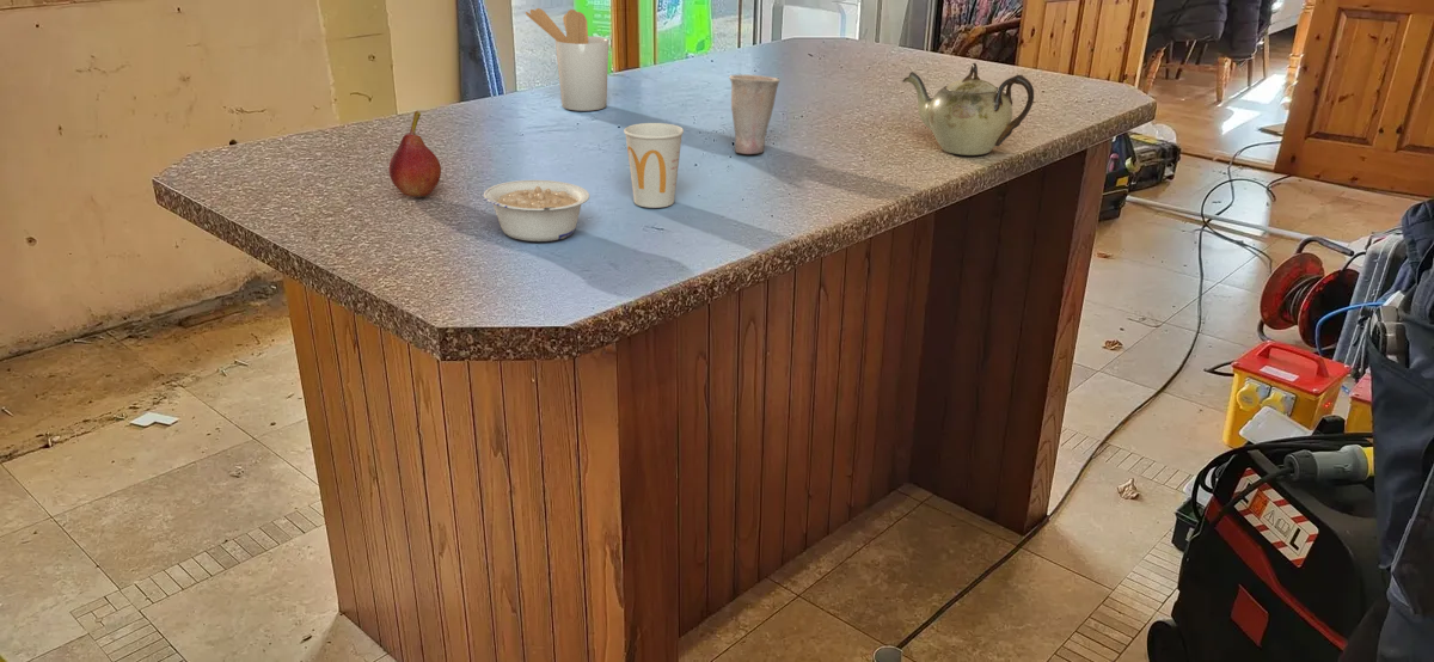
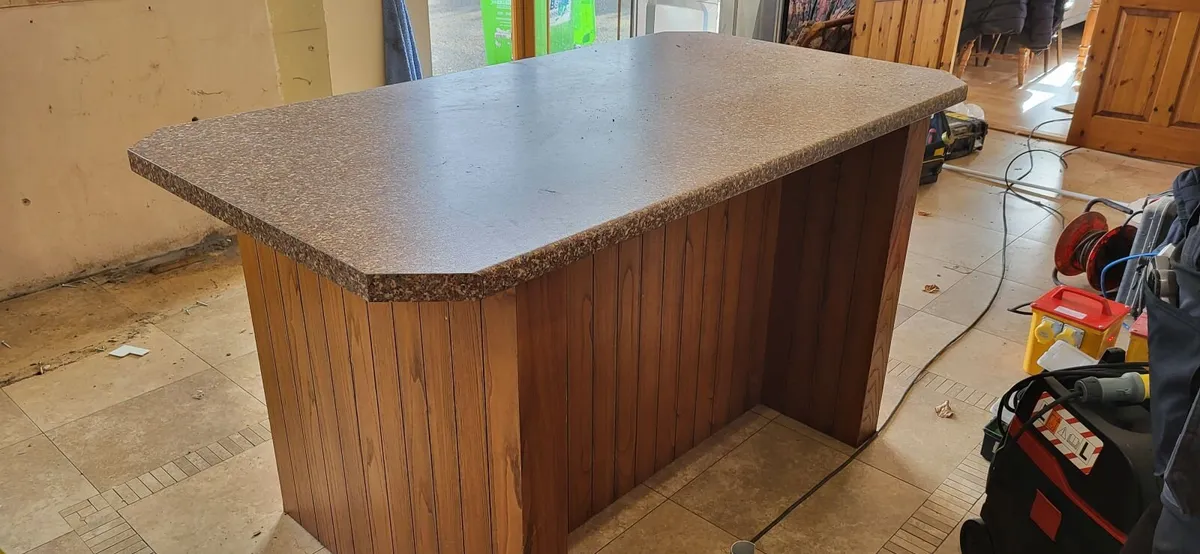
- fruit [387,109,442,197]
- legume [483,179,590,243]
- cup [623,122,685,209]
- utensil holder [525,7,609,112]
- teapot [901,62,1035,157]
- cup [729,73,782,155]
